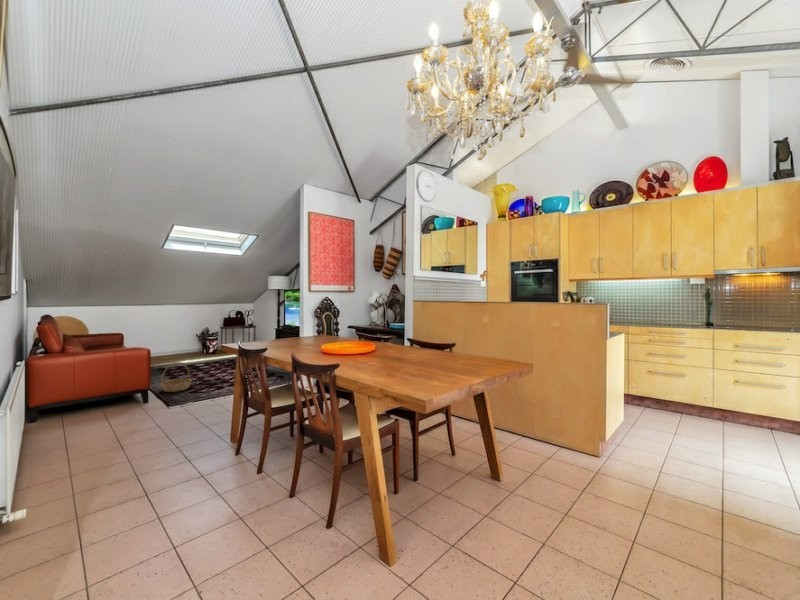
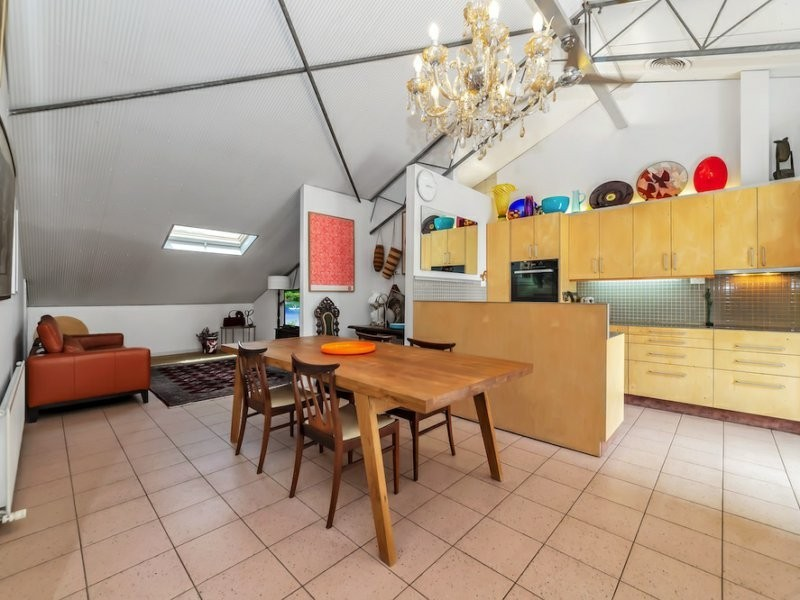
- basket [160,361,193,393]
